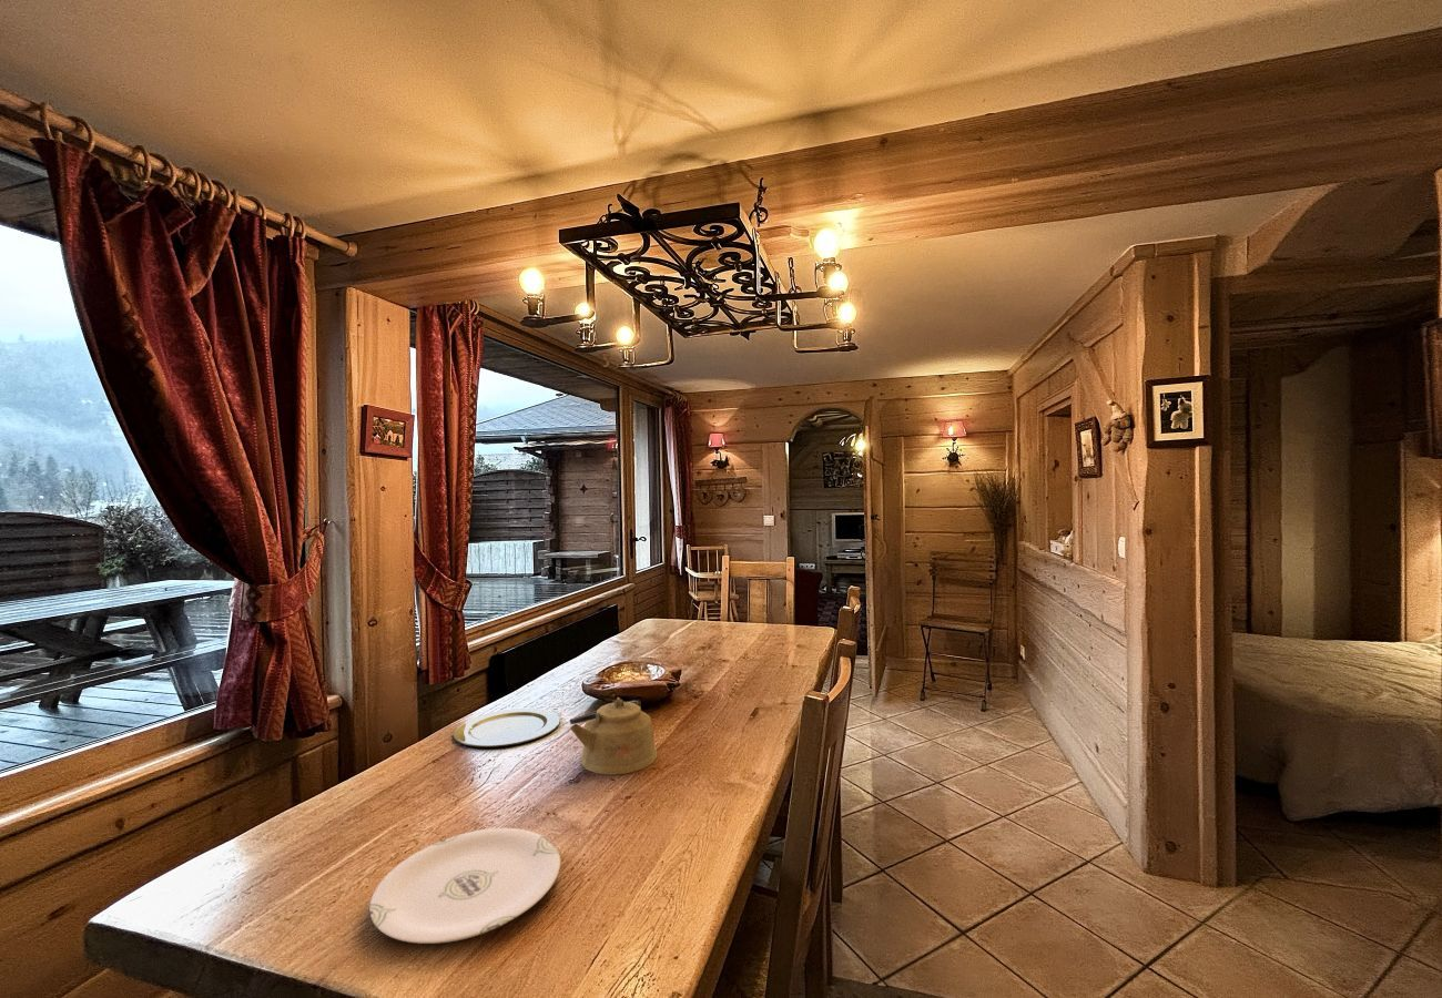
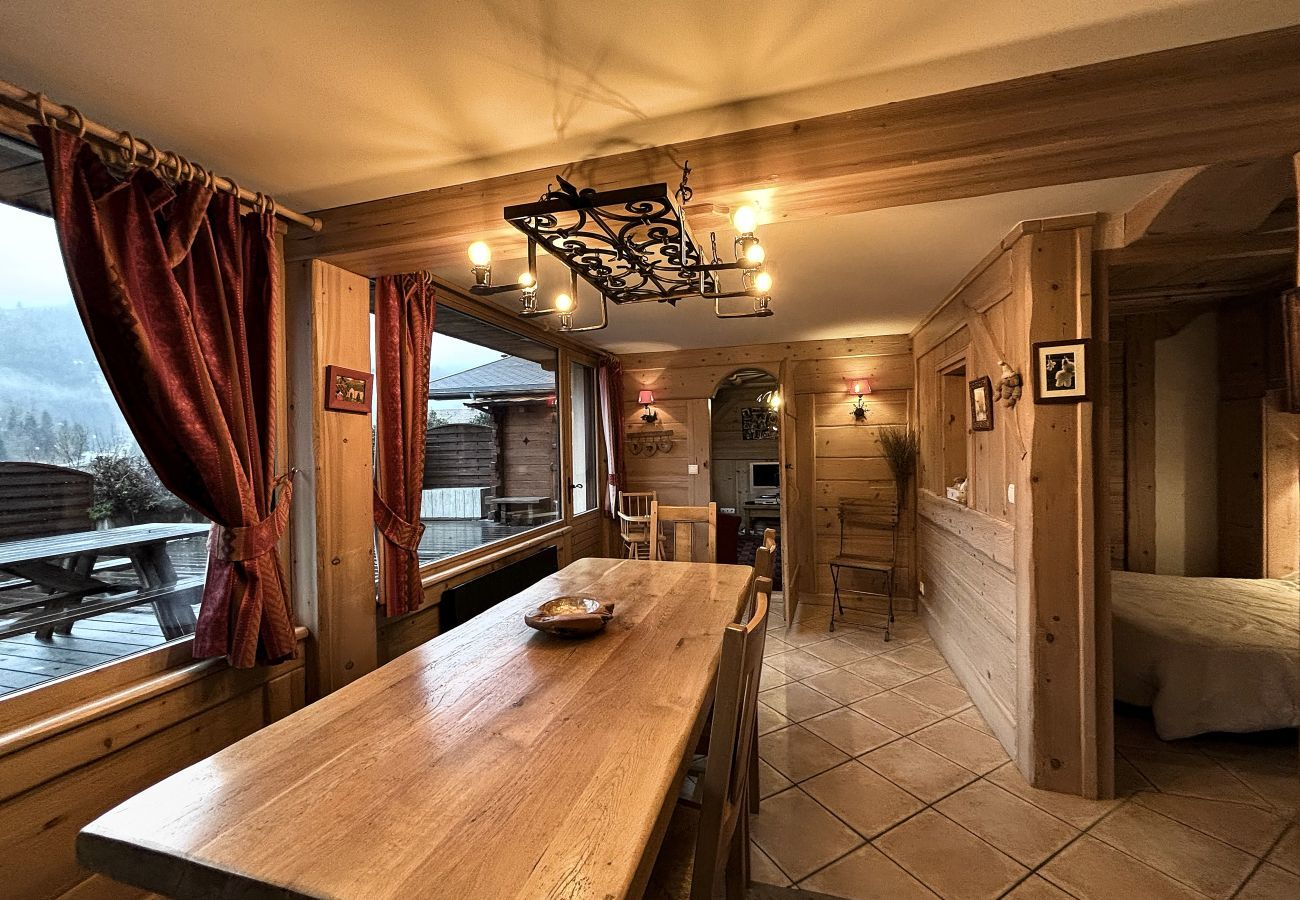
- plate [453,707,561,748]
- kettle [569,696,658,776]
- plate [368,827,561,945]
